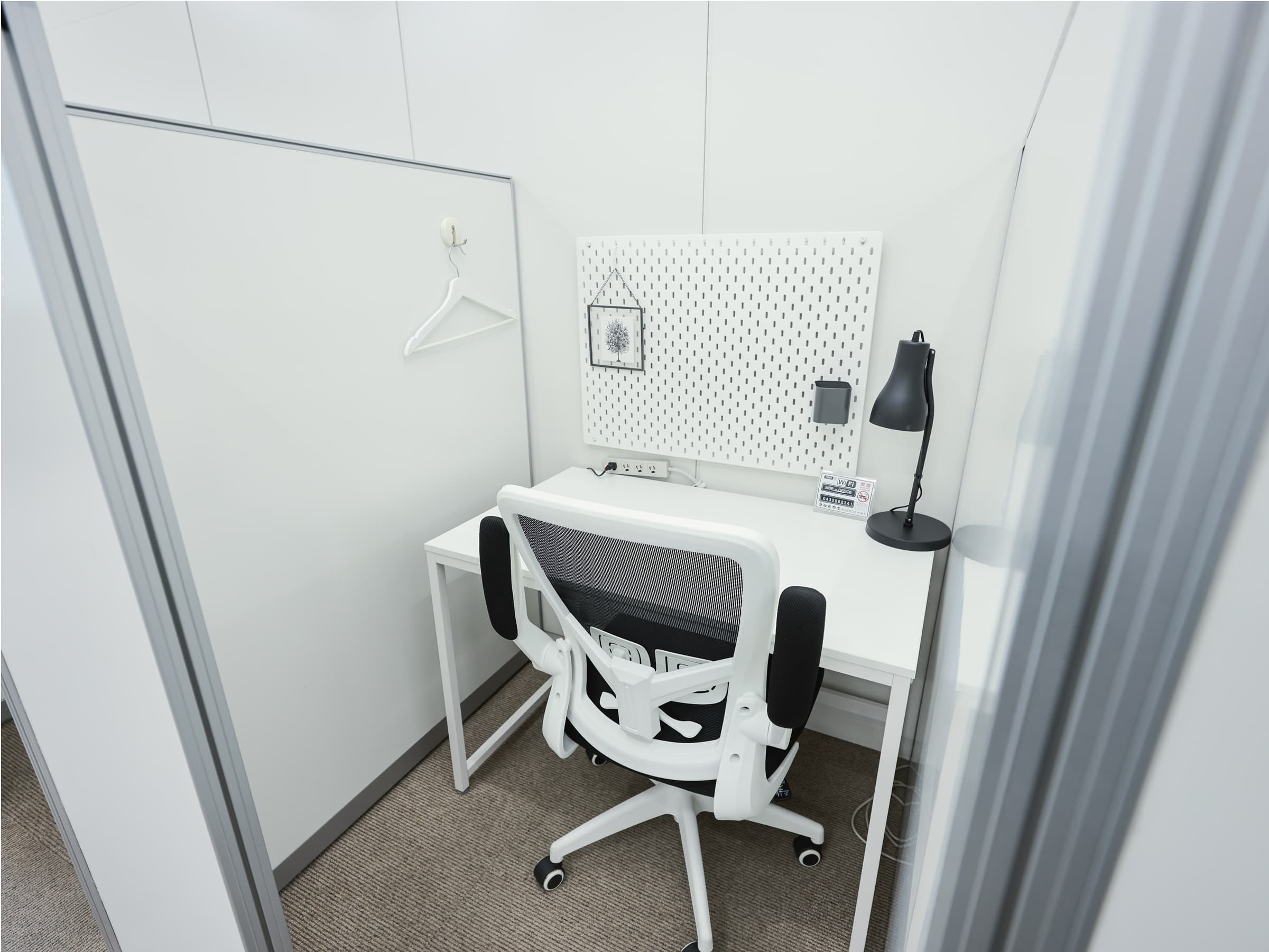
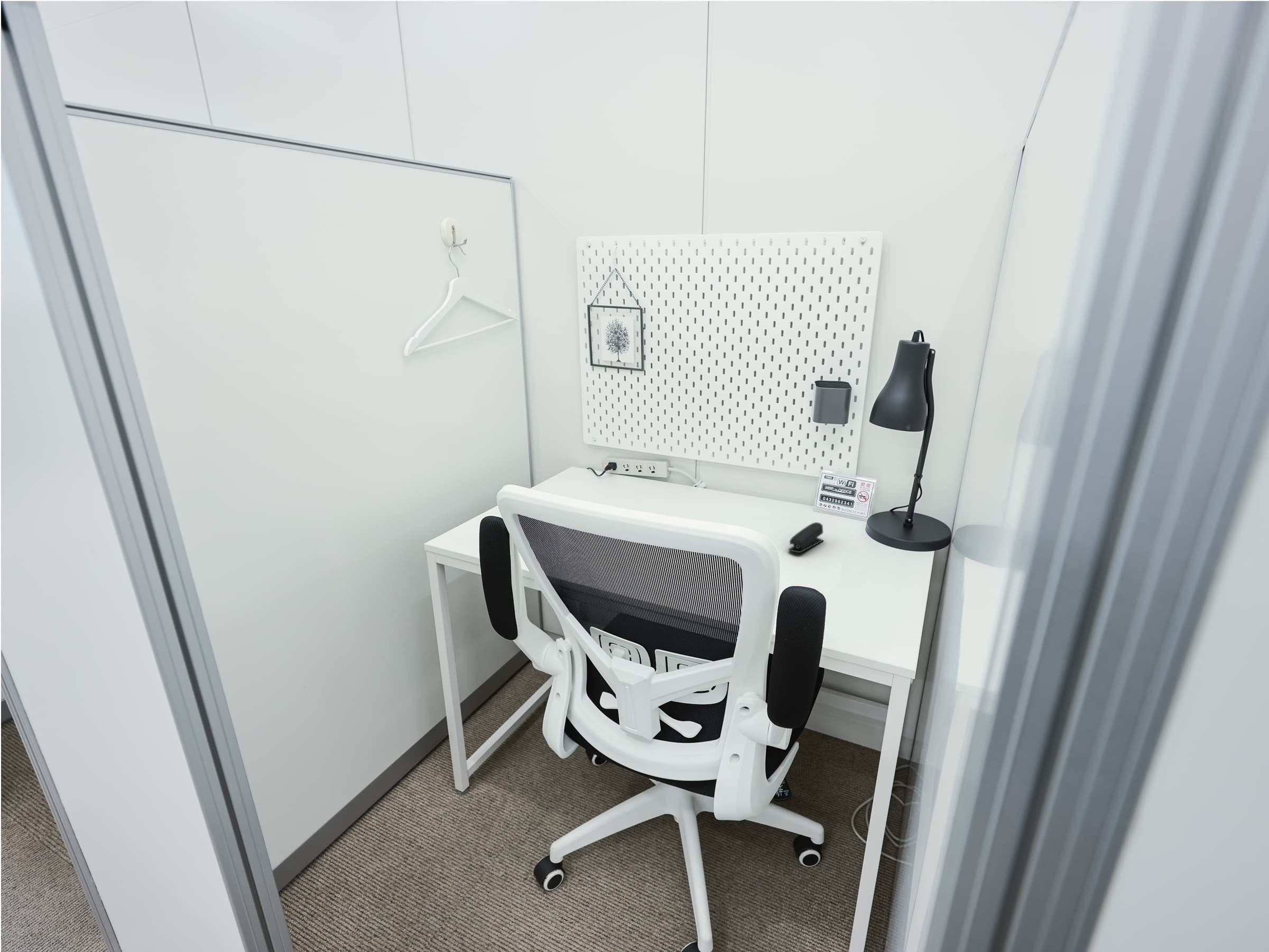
+ stapler [788,522,824,553]
